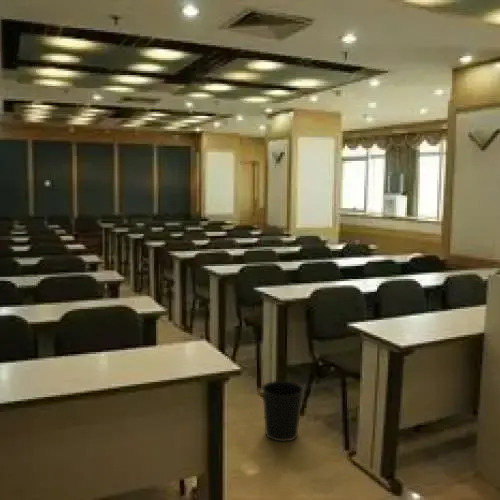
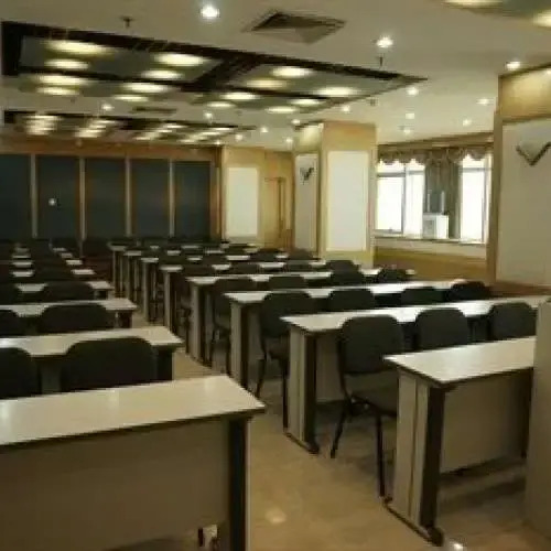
- wastebasket [261,380,305,443]
